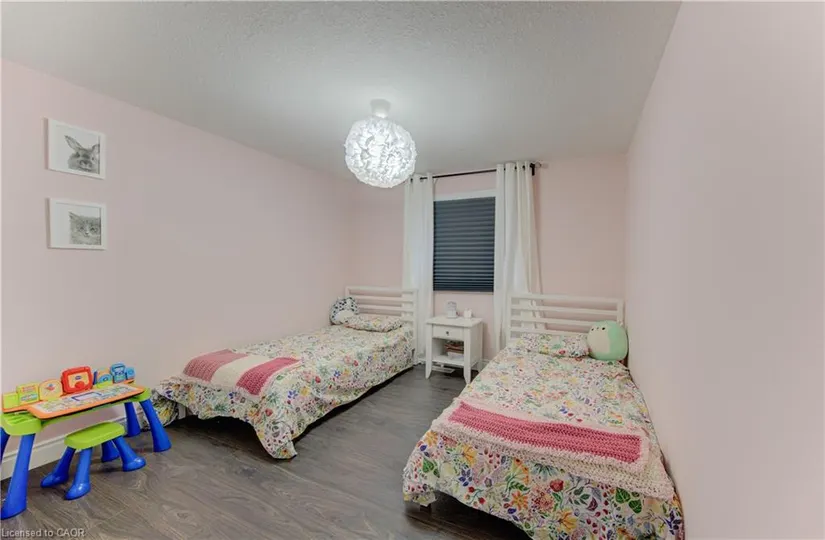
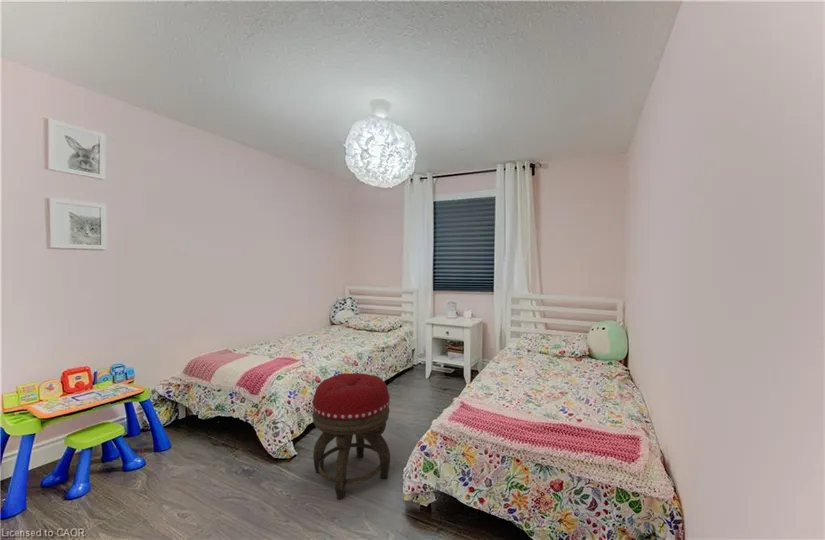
+ footstool [311,372,391,500]
